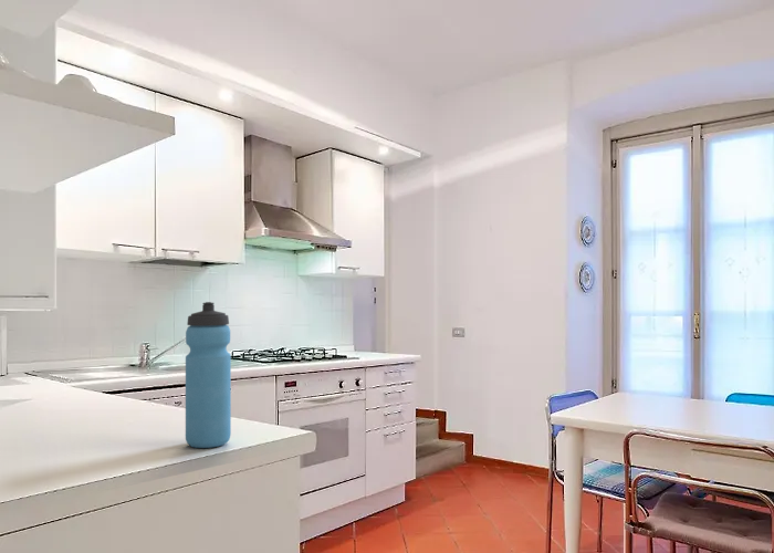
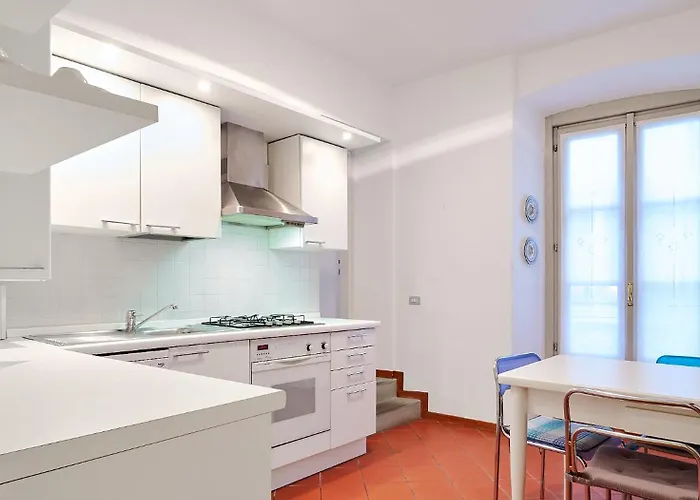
- water bottle [185,301,232,449]
